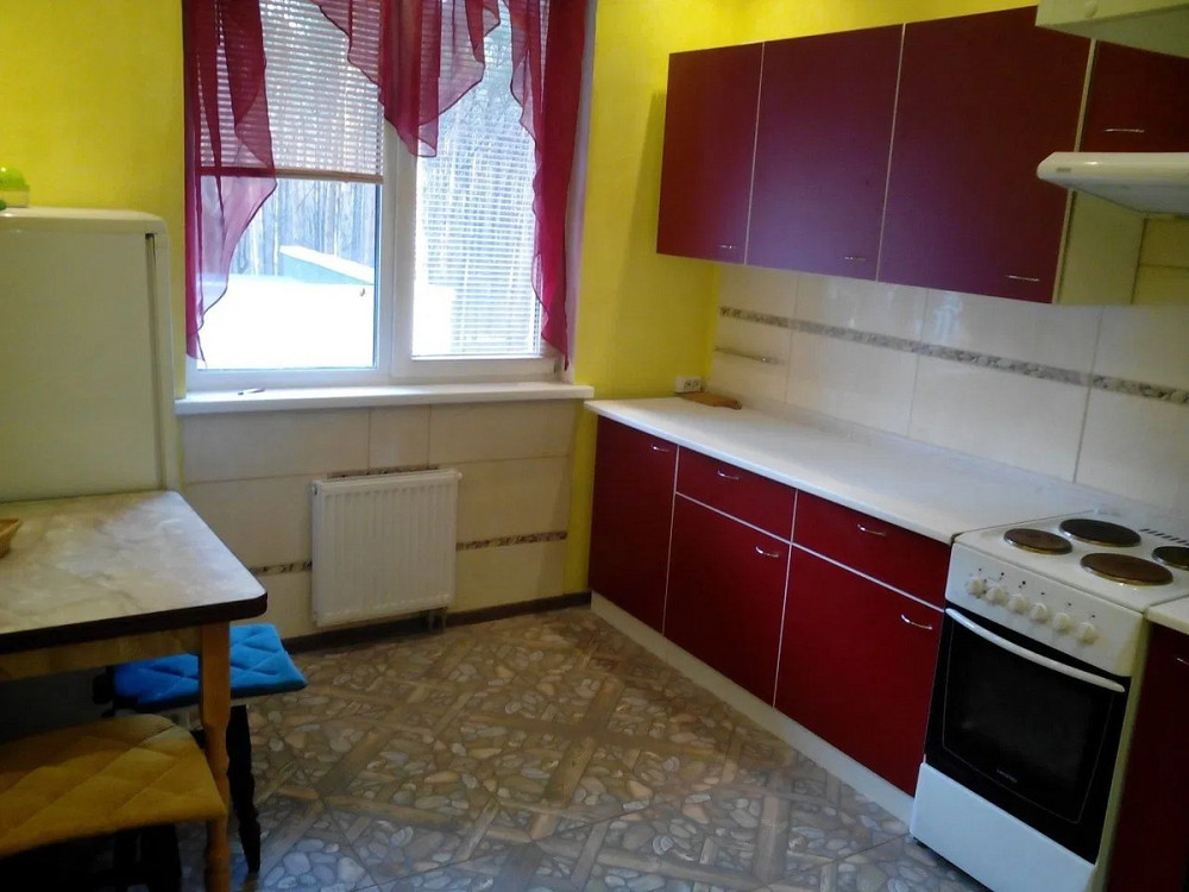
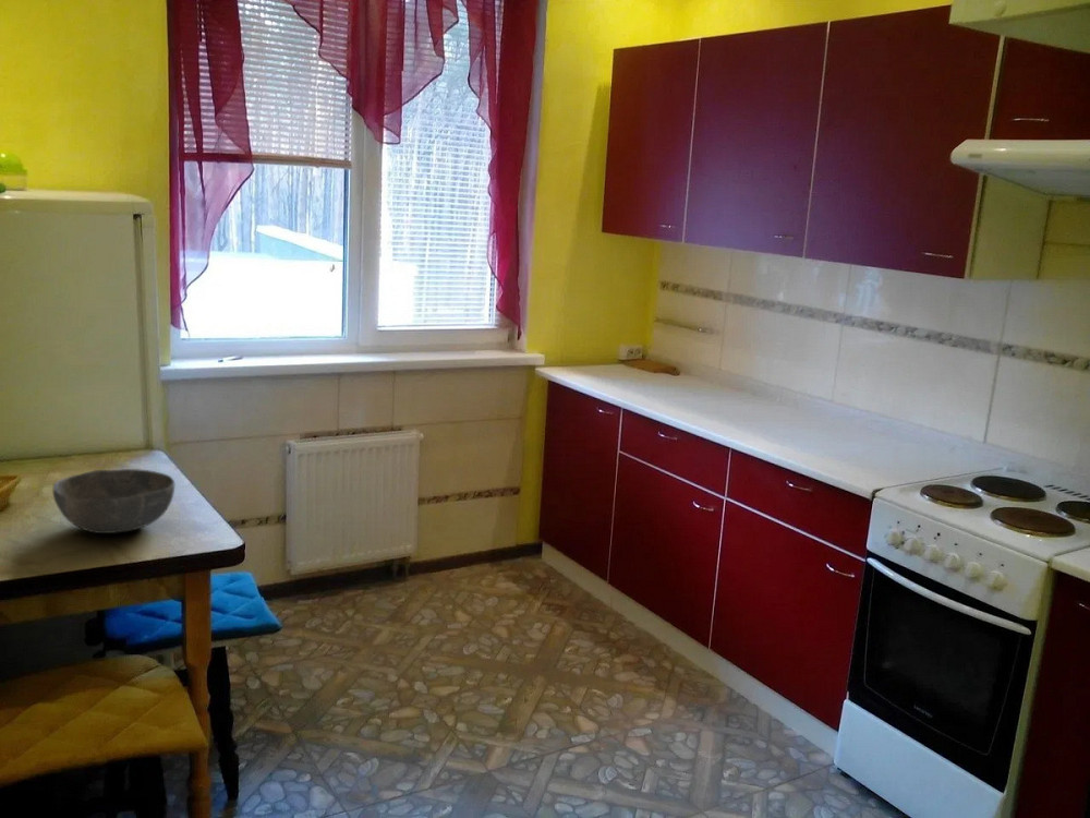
+ bowl [51,468,177,534]
